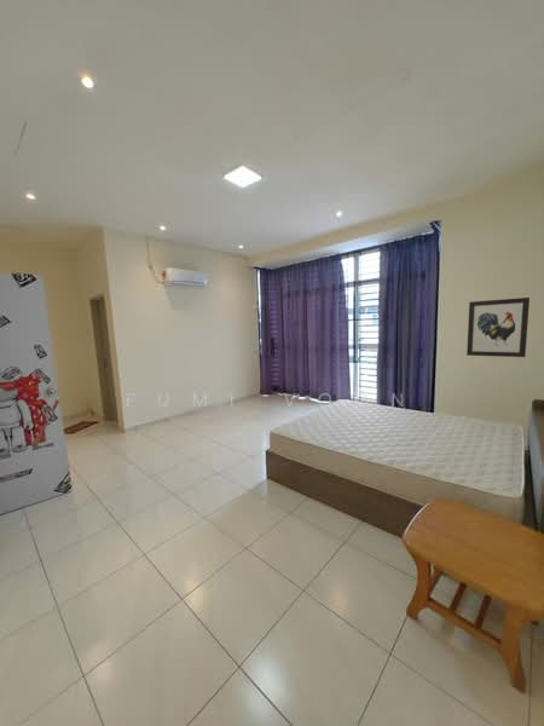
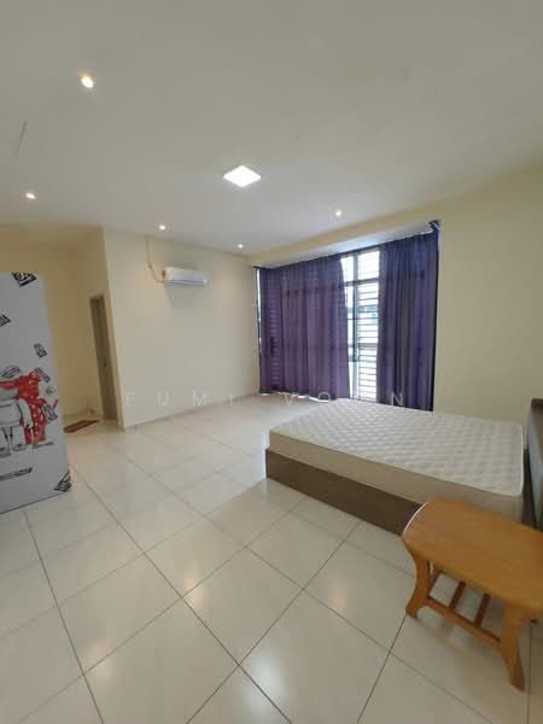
- wall art [465,296,531,358]
